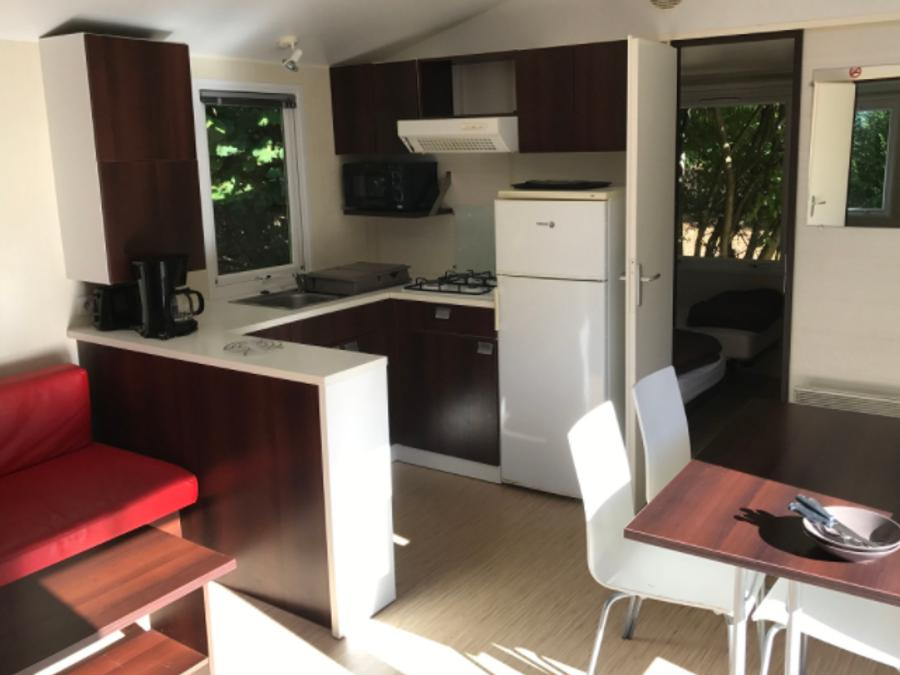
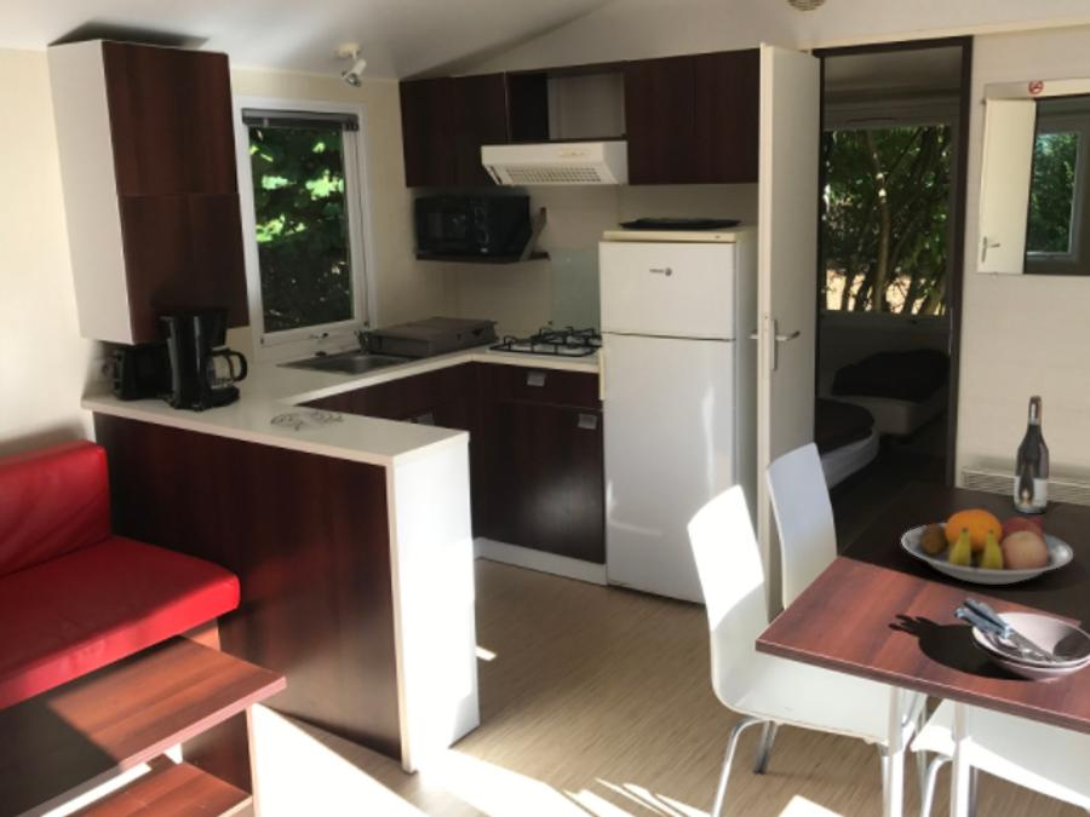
+ wine bottle [1012,395,1050,514]
+ fruit bowl [901,502,1074,586]
